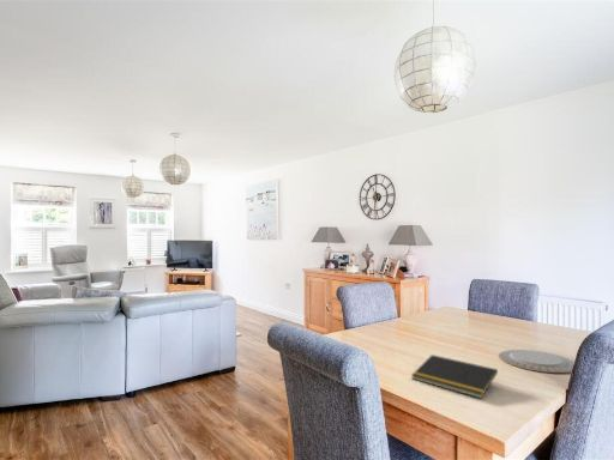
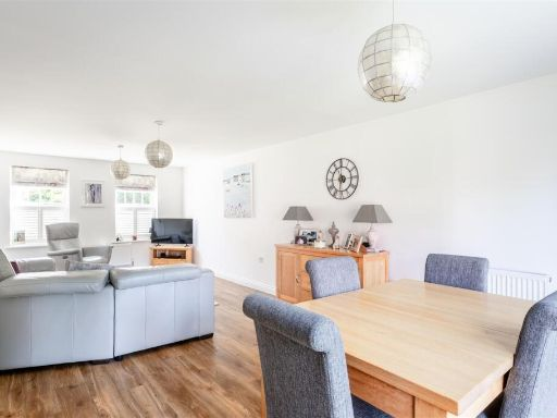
- notepad [410,353,499,399]
- chinaware [498,349,576,374]
